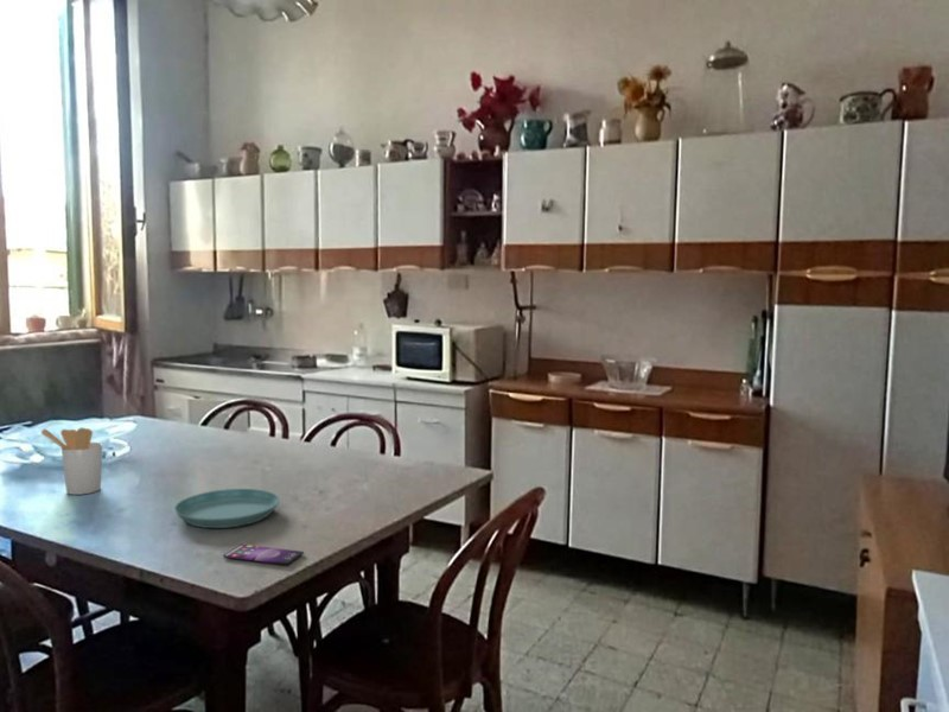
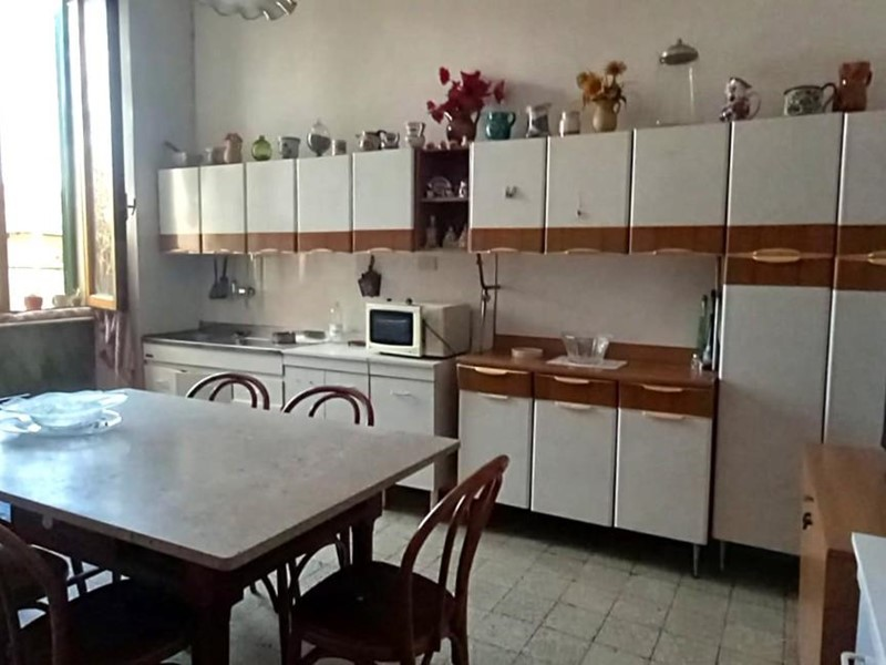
- smartphone [222,543,305,566]
- saucer [173,488,281,529]
- utensil holder [40,426,103,496]
